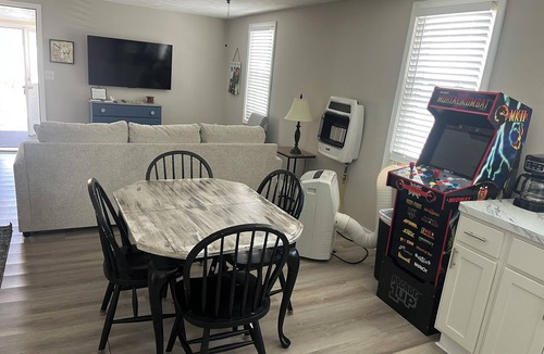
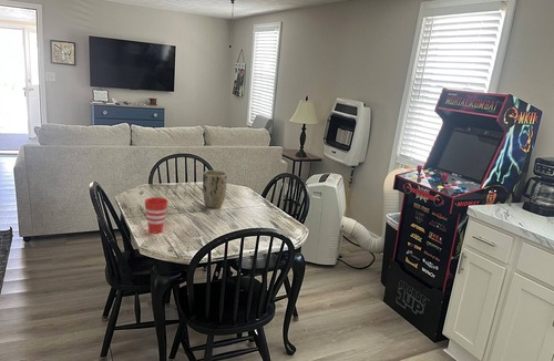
+ plant pot [202,169,228,209]
+ cup [144,196,168,234]
